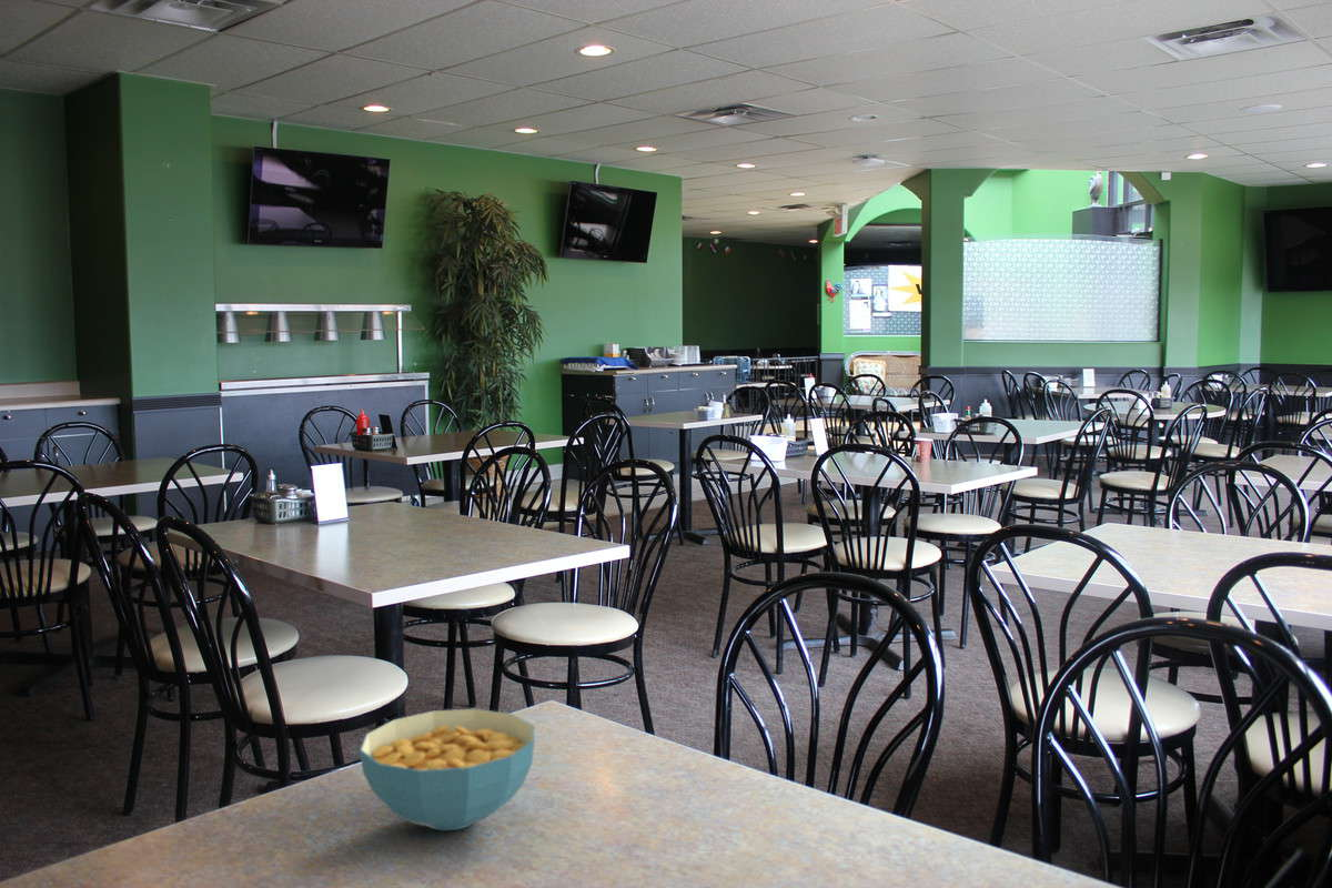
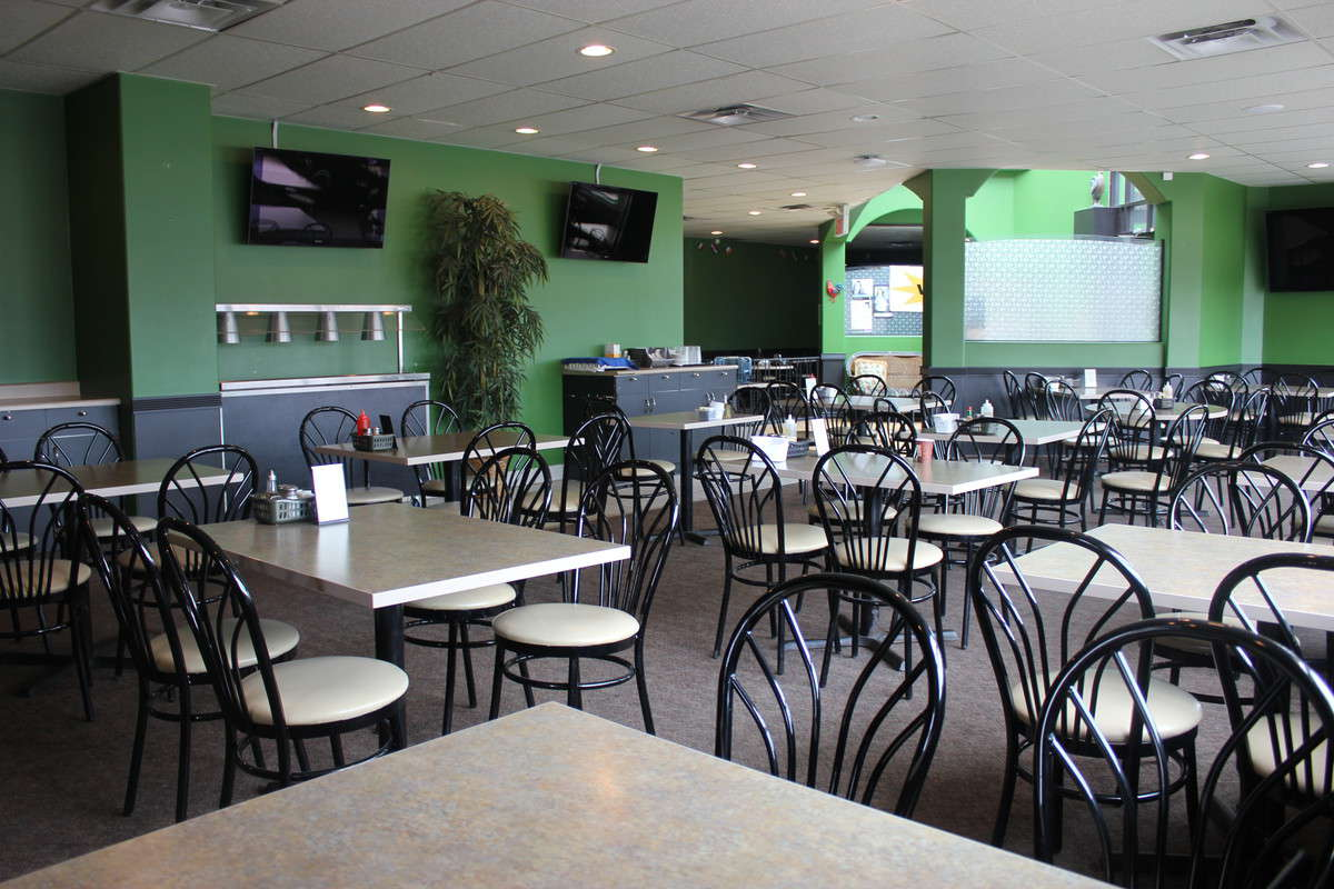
- cereal bowl [359,708,536,831]
